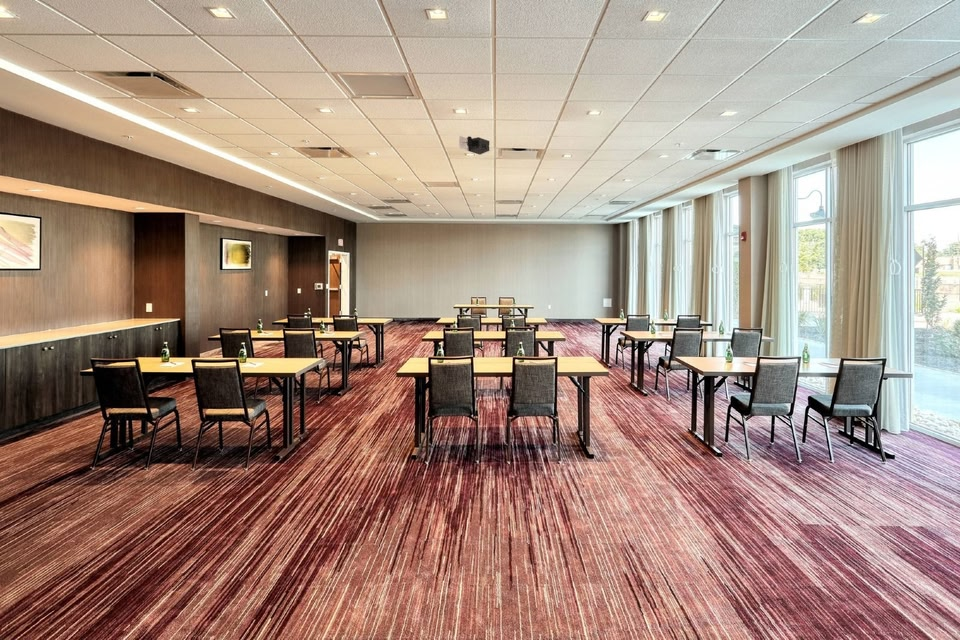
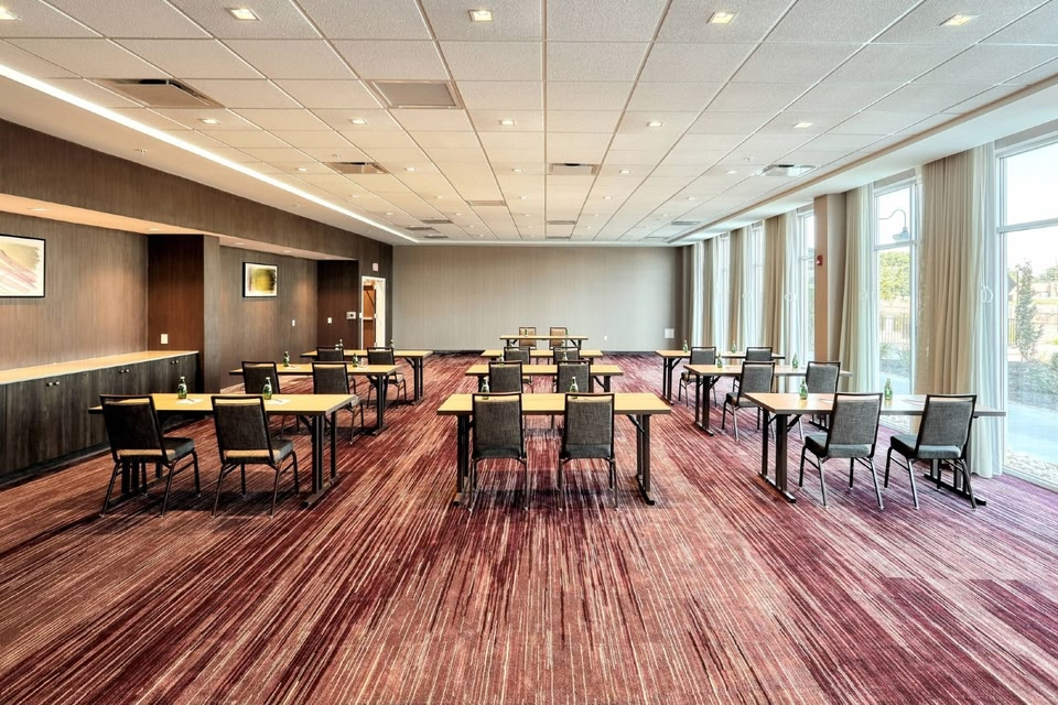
- projector [458,135,490,156]
